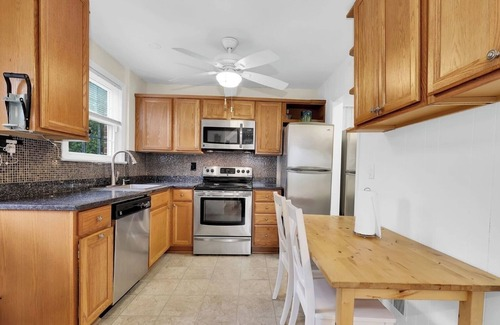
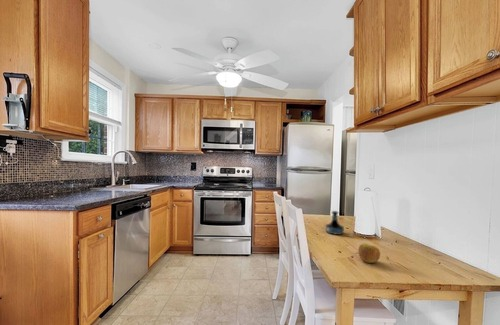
+ tequila bottle [325,210,345,236]
+ apple [357,242,381,264]
